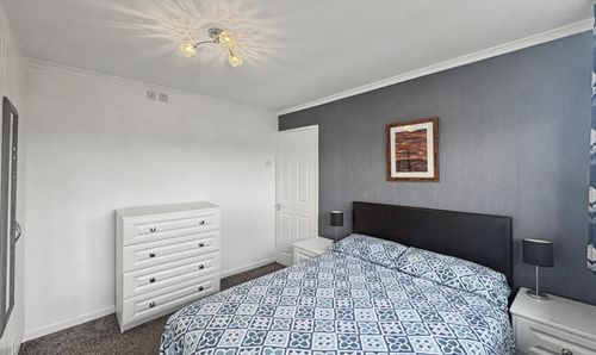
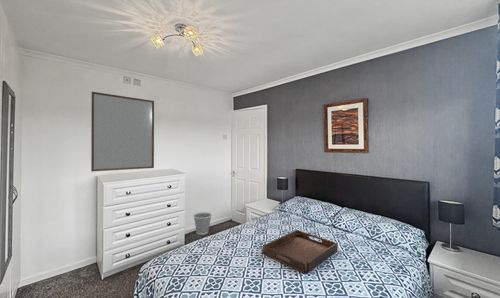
+ wastebasket [192,211,213,236]
+ serving tray [262,229,339,274]
+ home mirror [90,91,155,172]
